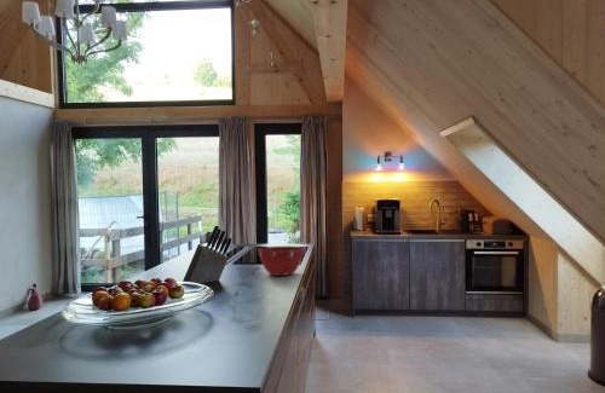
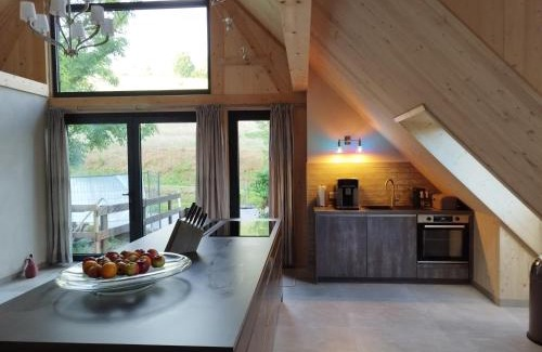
- mixing bowl [257,245,306,277]
